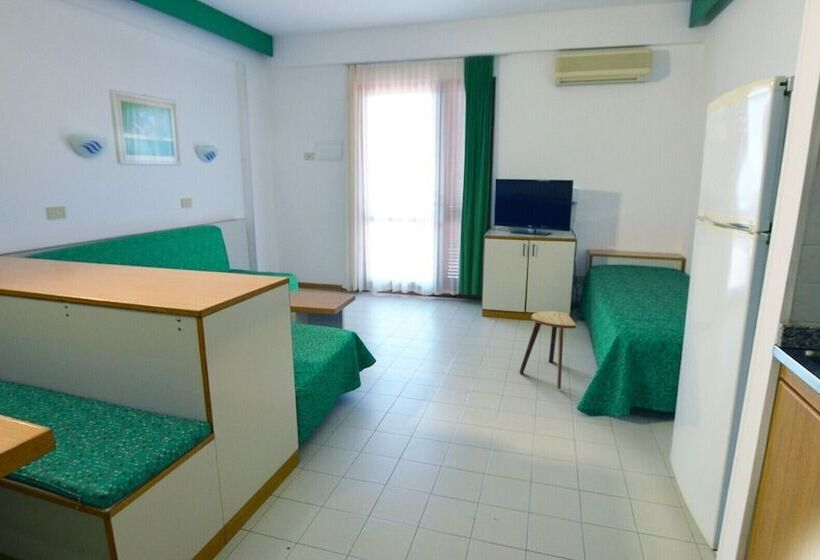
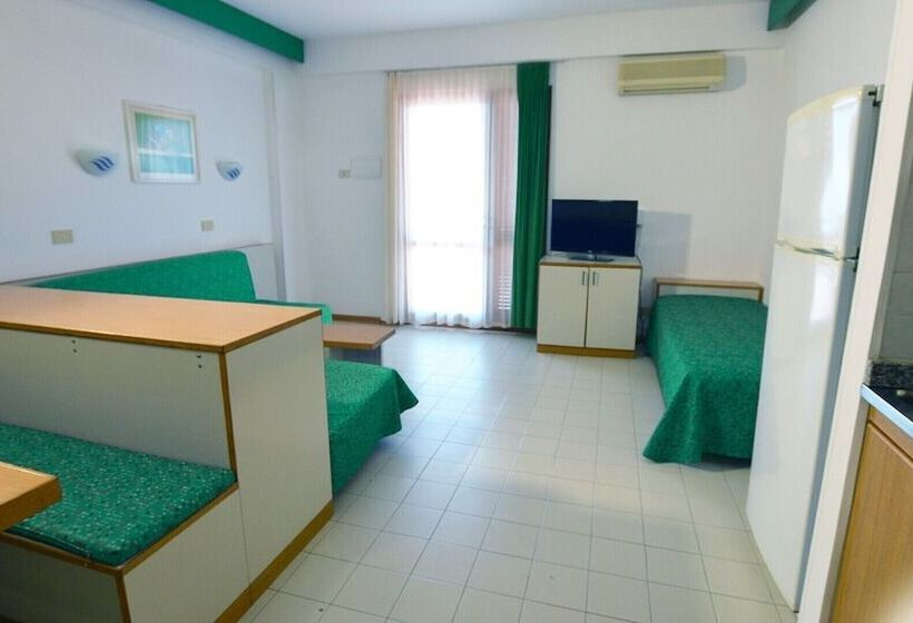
- stool [519,310,577,390]
